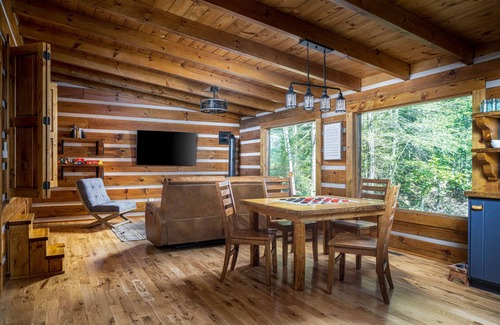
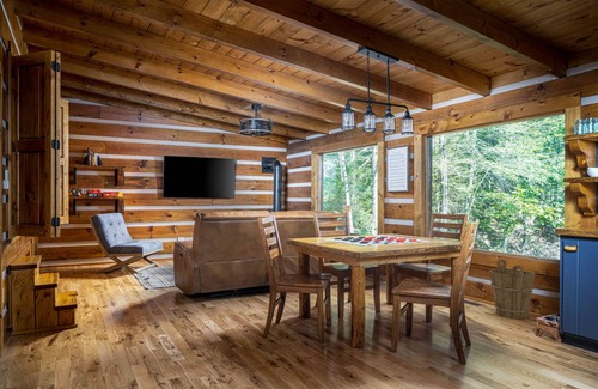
+ bucket [488,259,536,320]
